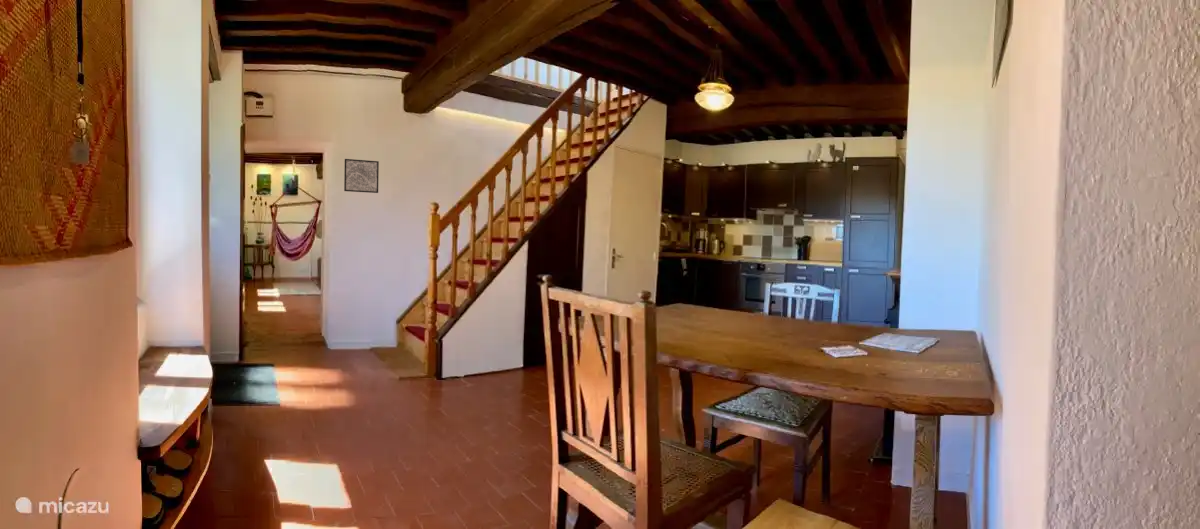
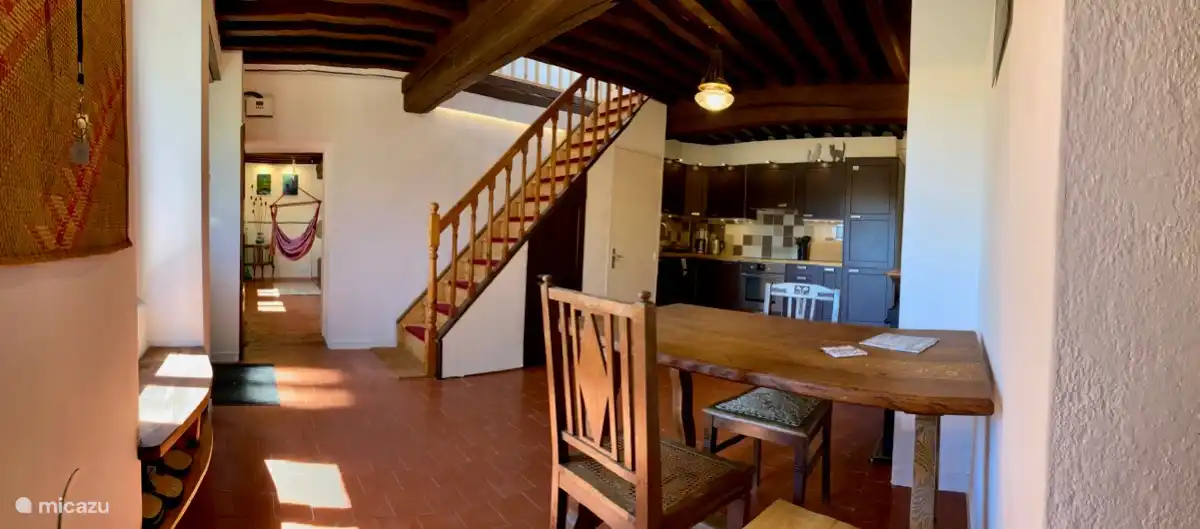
- wall art [343,158,380,194]
